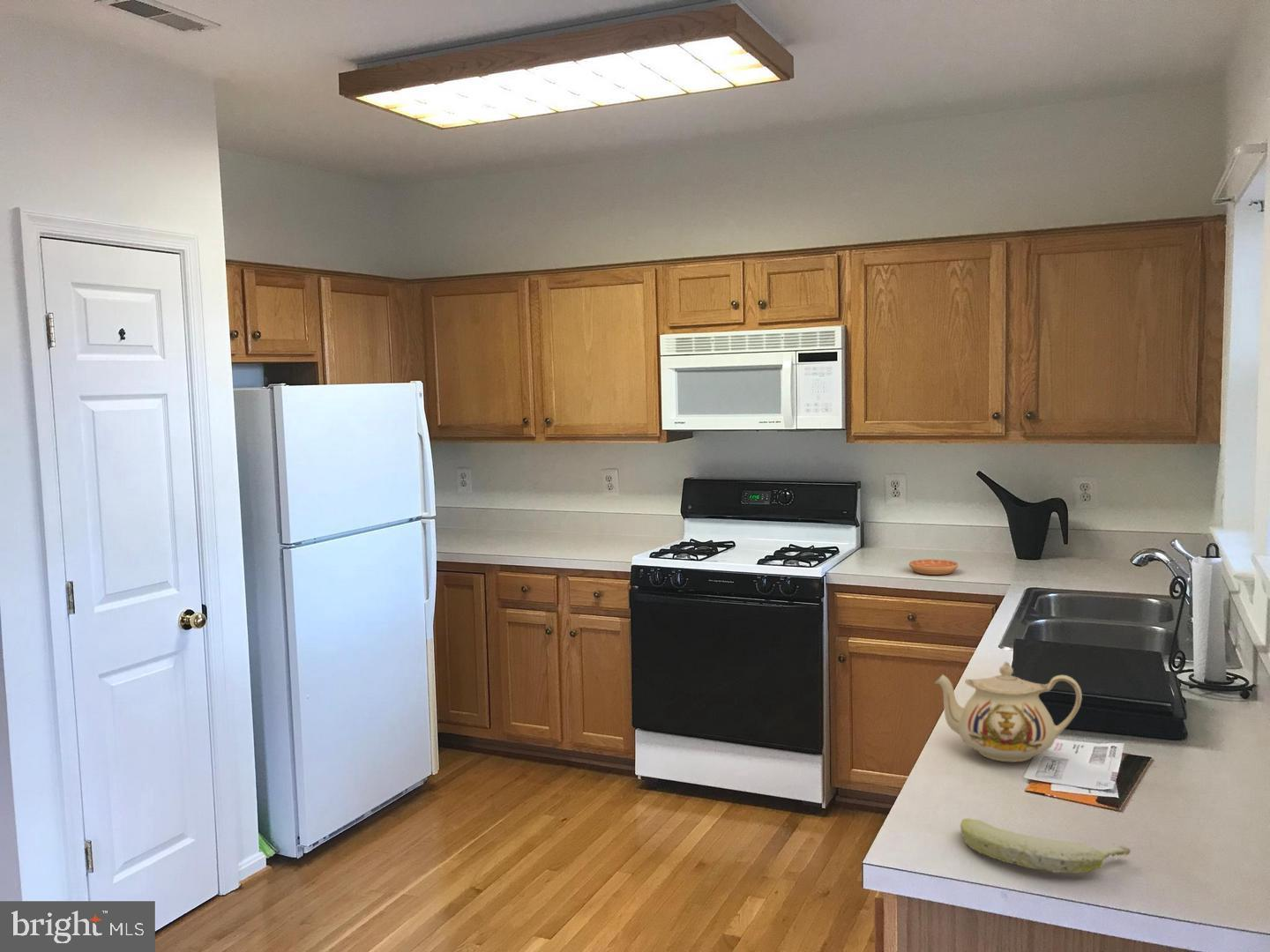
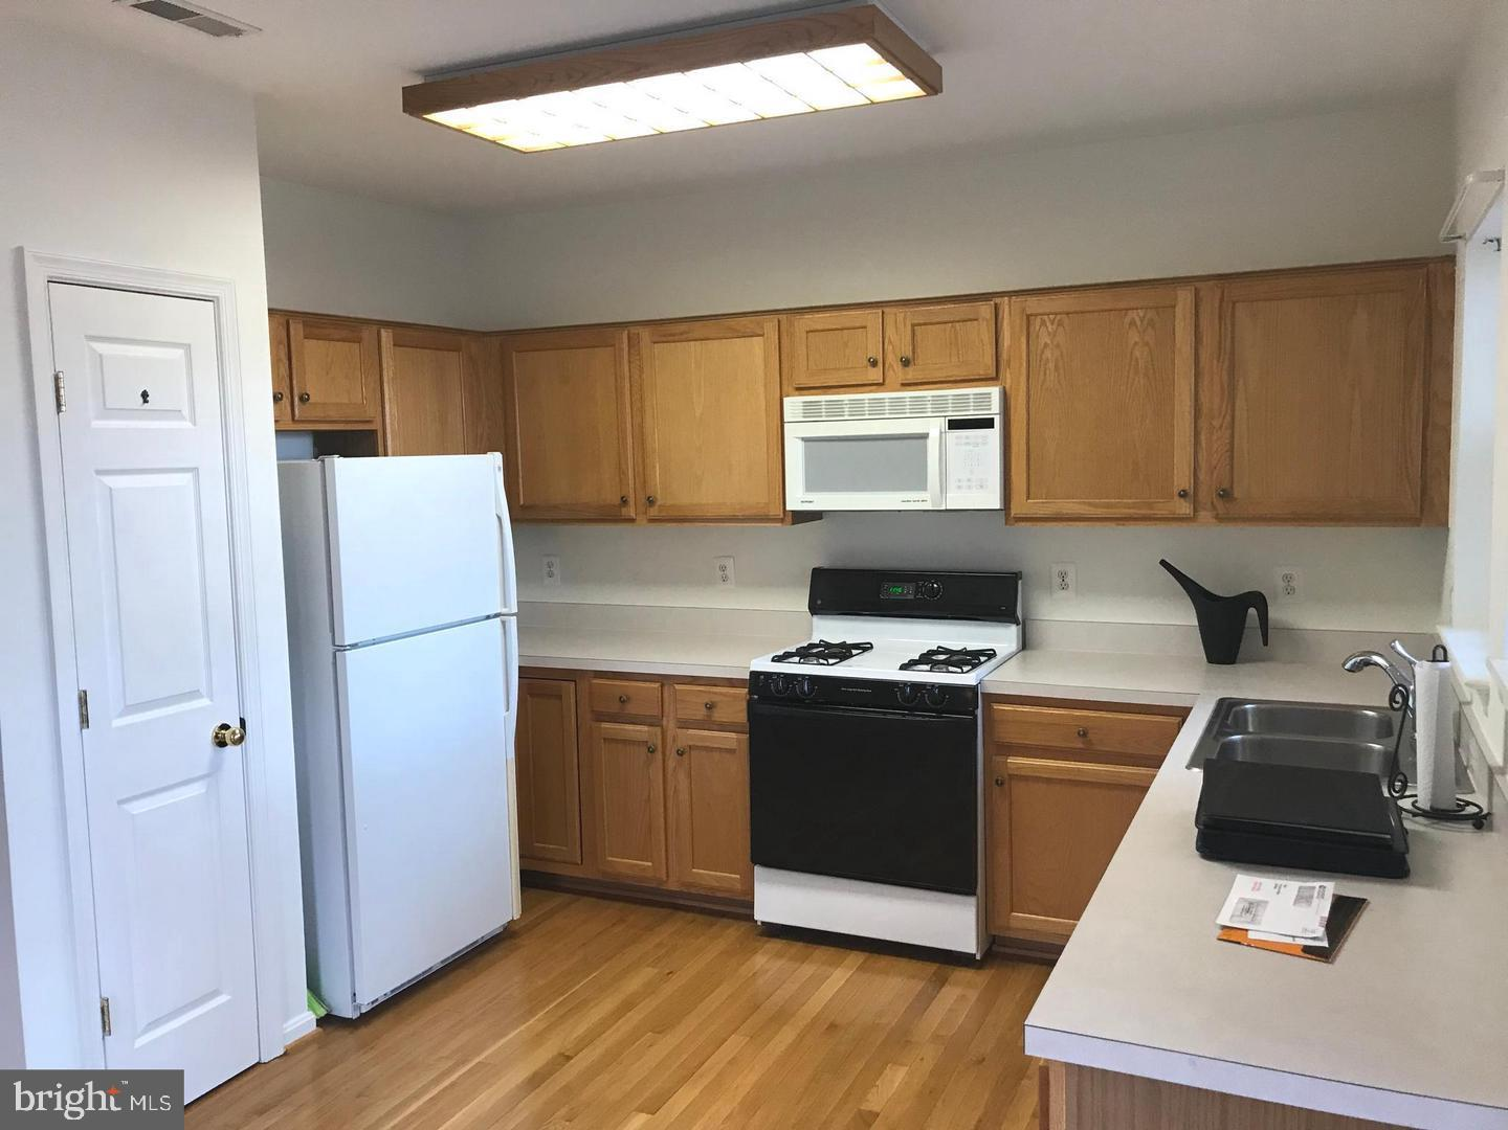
- teapot [934,660,1083,763]
- saucer [908,559,959,576]
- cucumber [960,818,1132,874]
